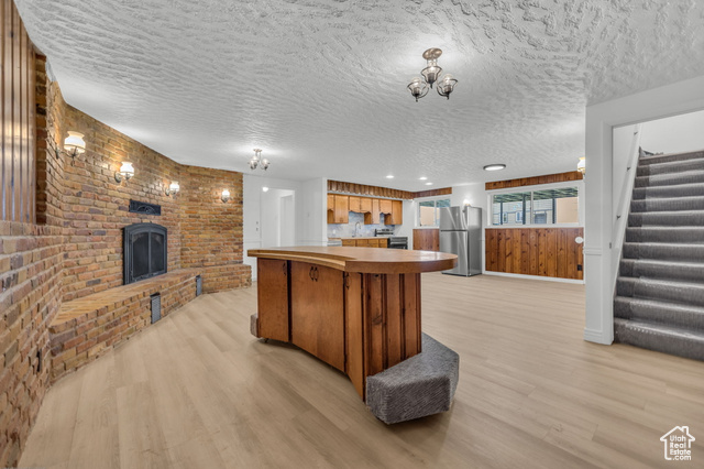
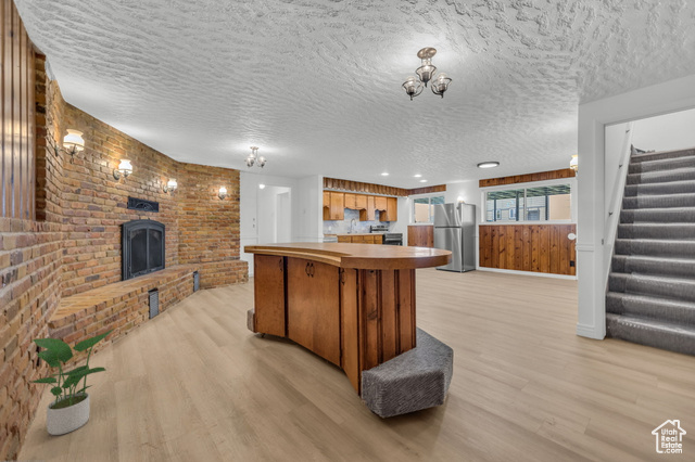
+ potted plant [29,328,115,436]
